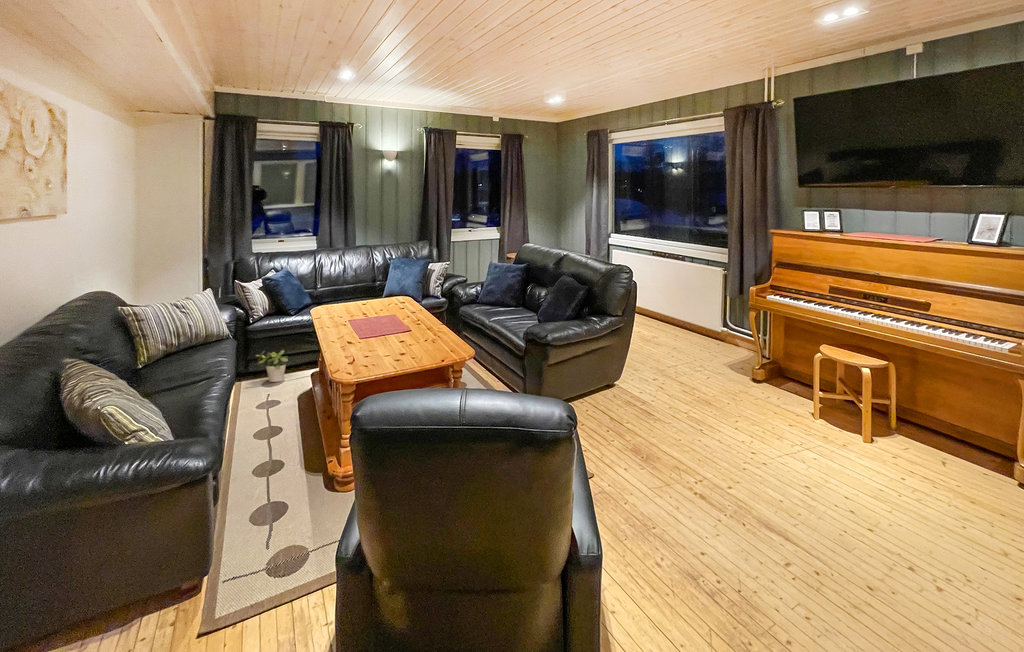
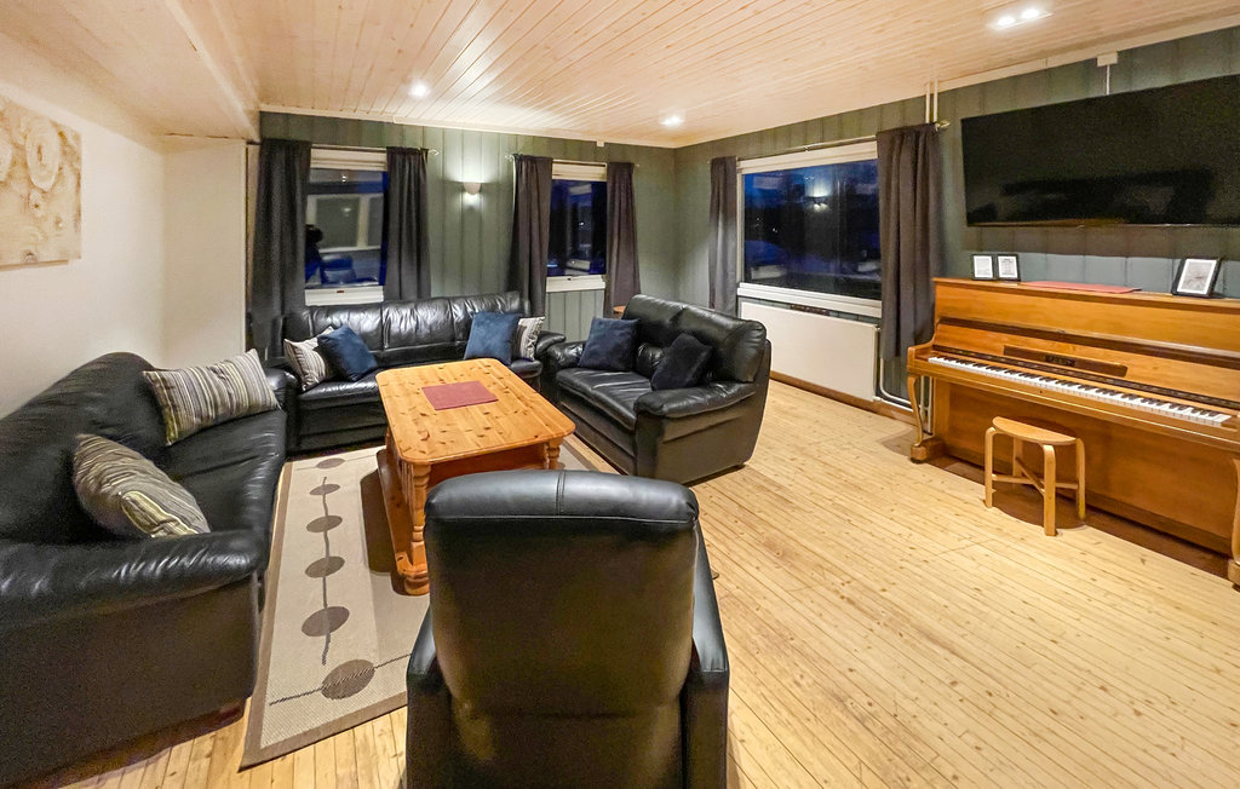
- potted plant [254,349,289,383]
